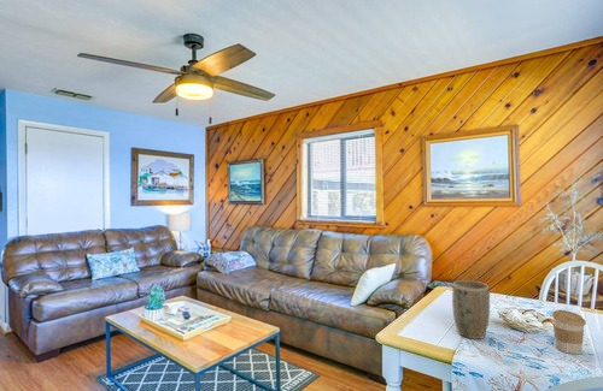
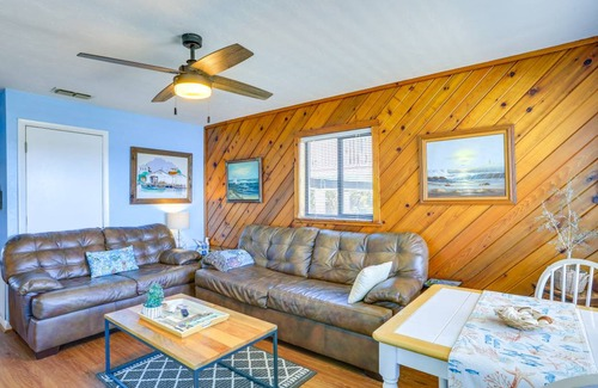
- plant pot [451,279,491,340]
- coffee cup [551,308,587,355]
